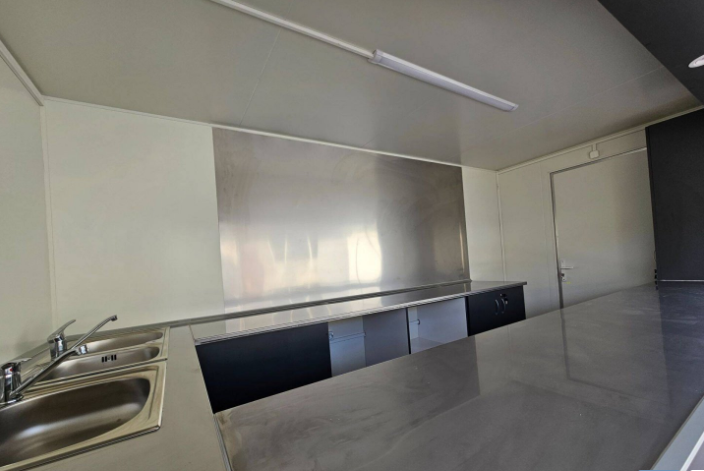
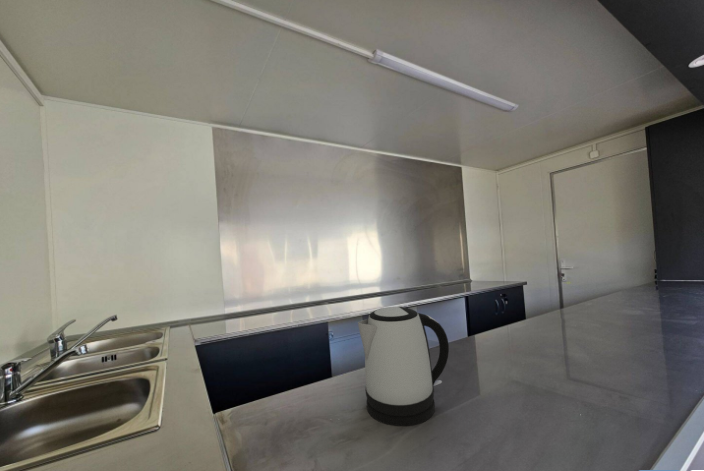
+ kettle [357,306,450,427]
